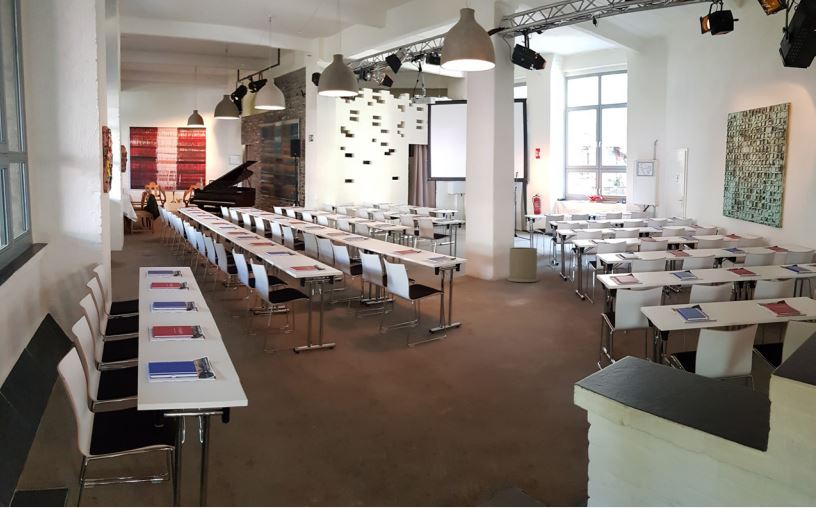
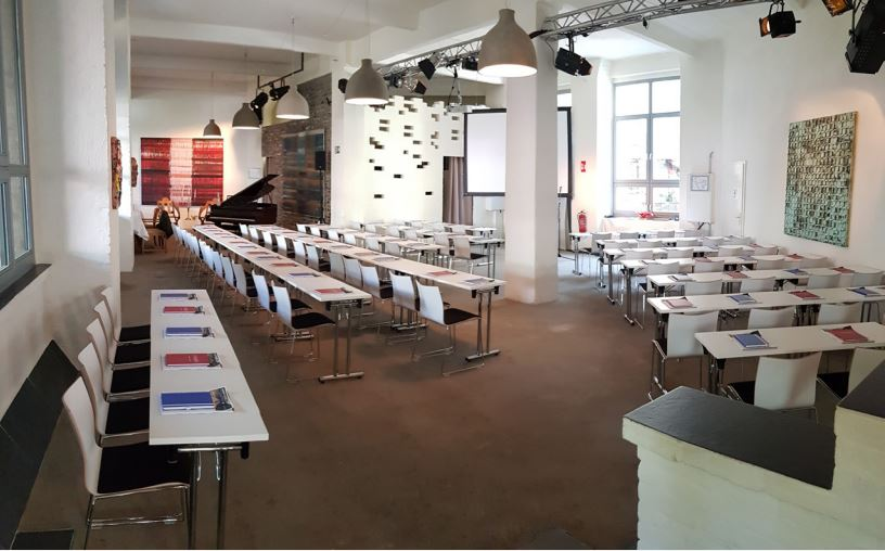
- trash can [506,246,539,283]
